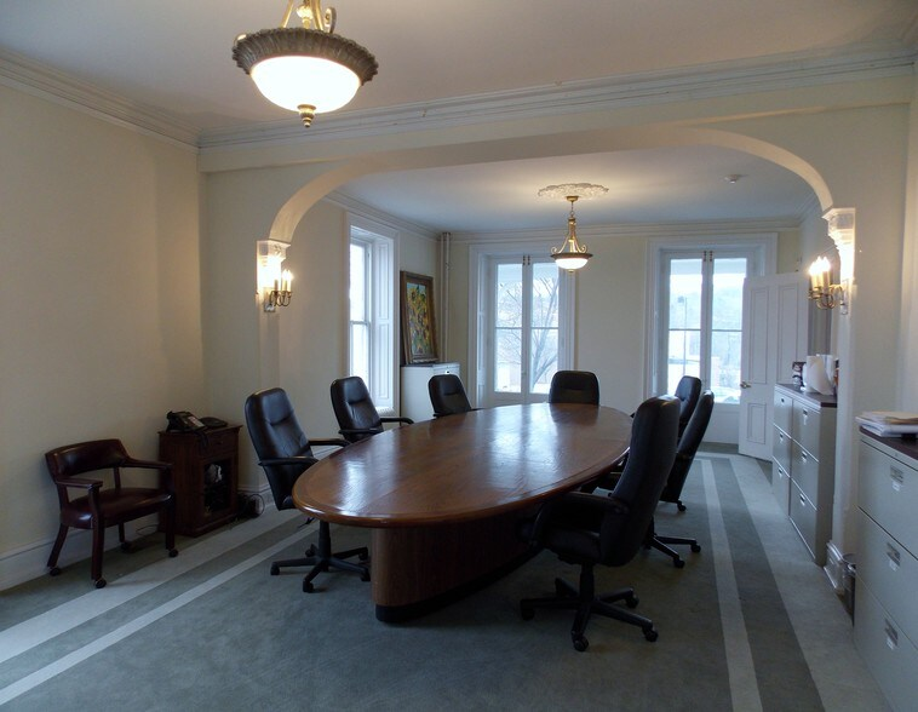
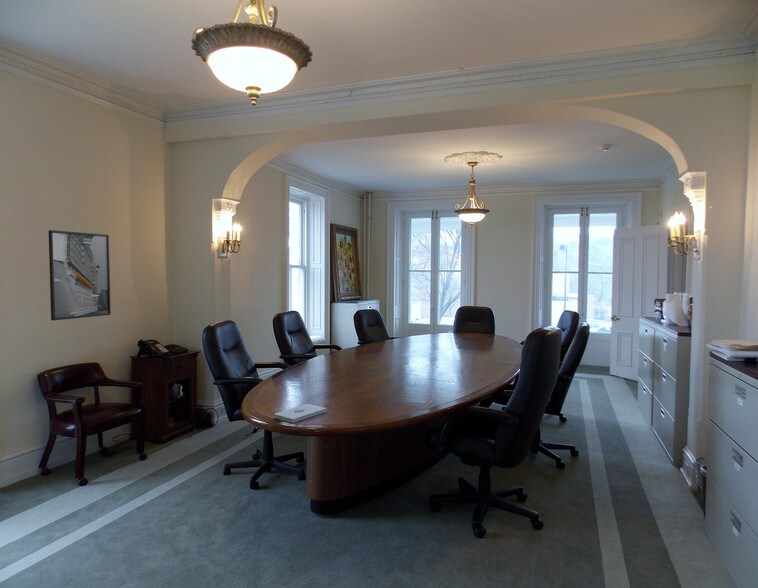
+ notepad [274,403,328,424]
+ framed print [48,229,112,321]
